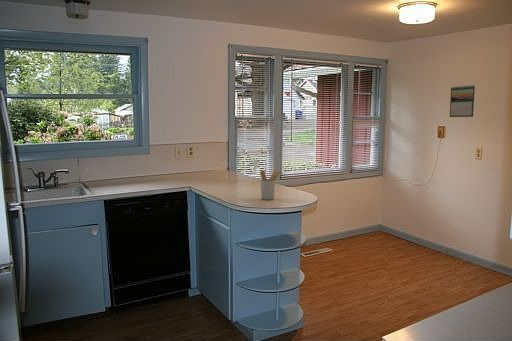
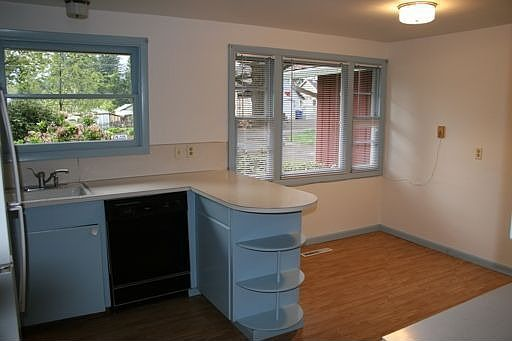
- utensil holder [259,169,281,201]
- calendar [449,84,476,118]
